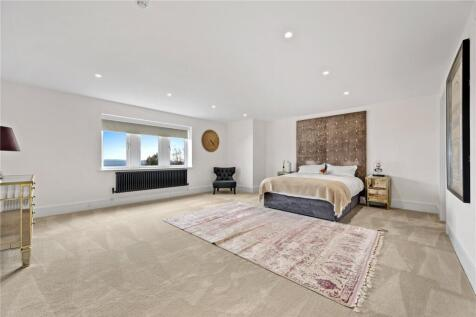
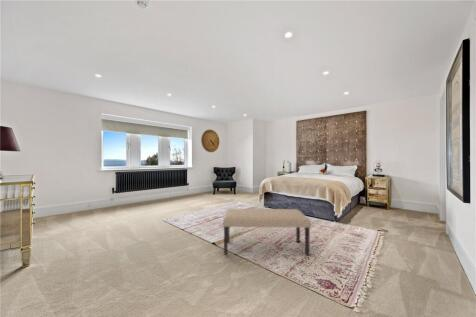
+ bench [222,208,312,256]
